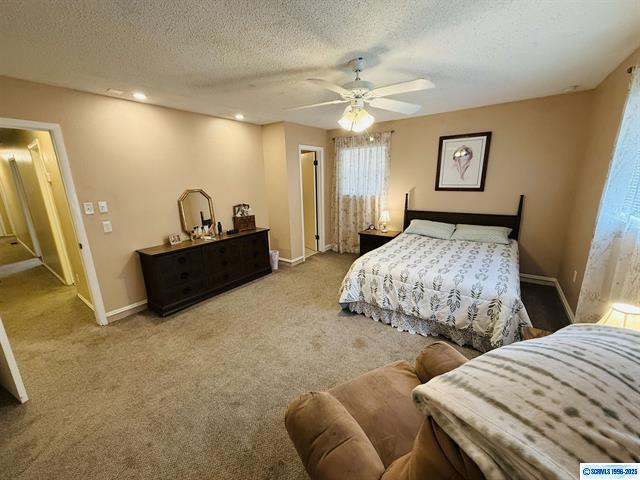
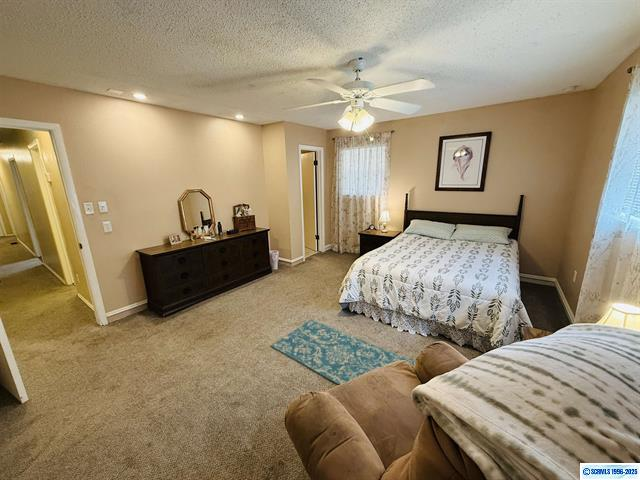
+ rug [270,318,416,386]
